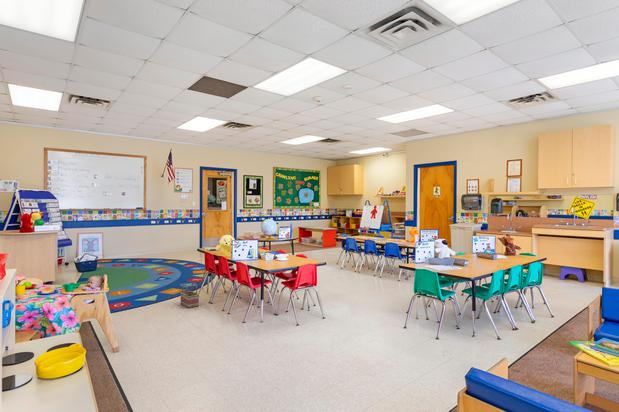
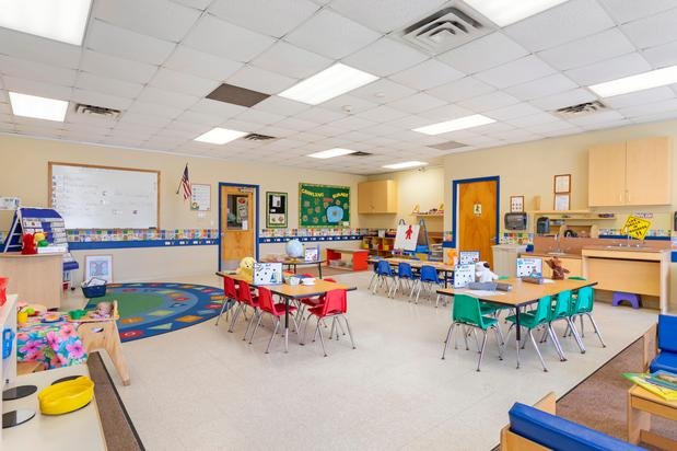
- basket [180,281,200,309]
